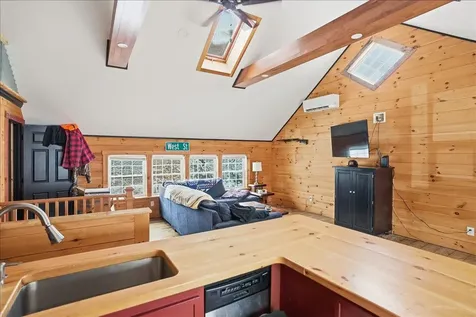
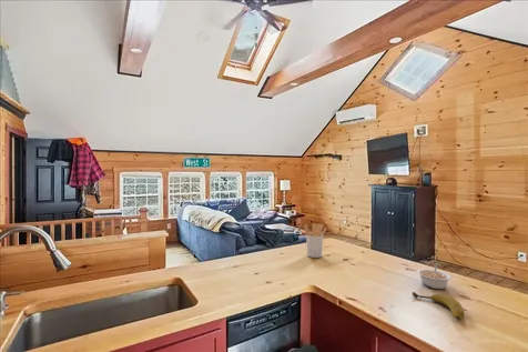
+ legume [416,265,453,290]
+ utensil holder [303,222,327,259]
+ fruit [412,291,465,321]
